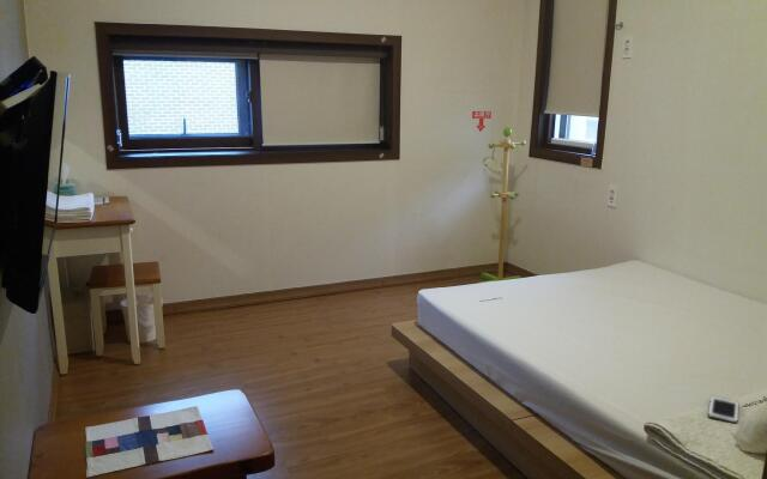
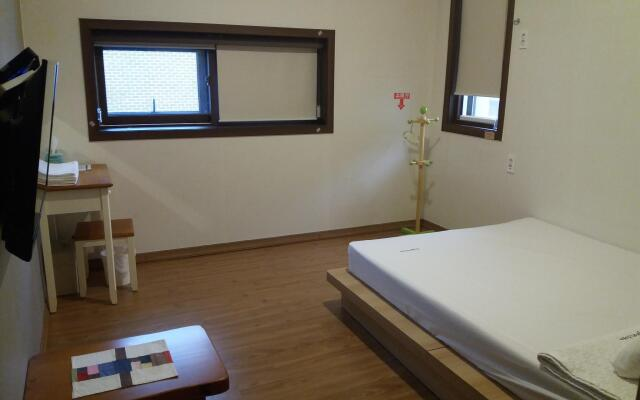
- cell phone [707,395,739,425]
